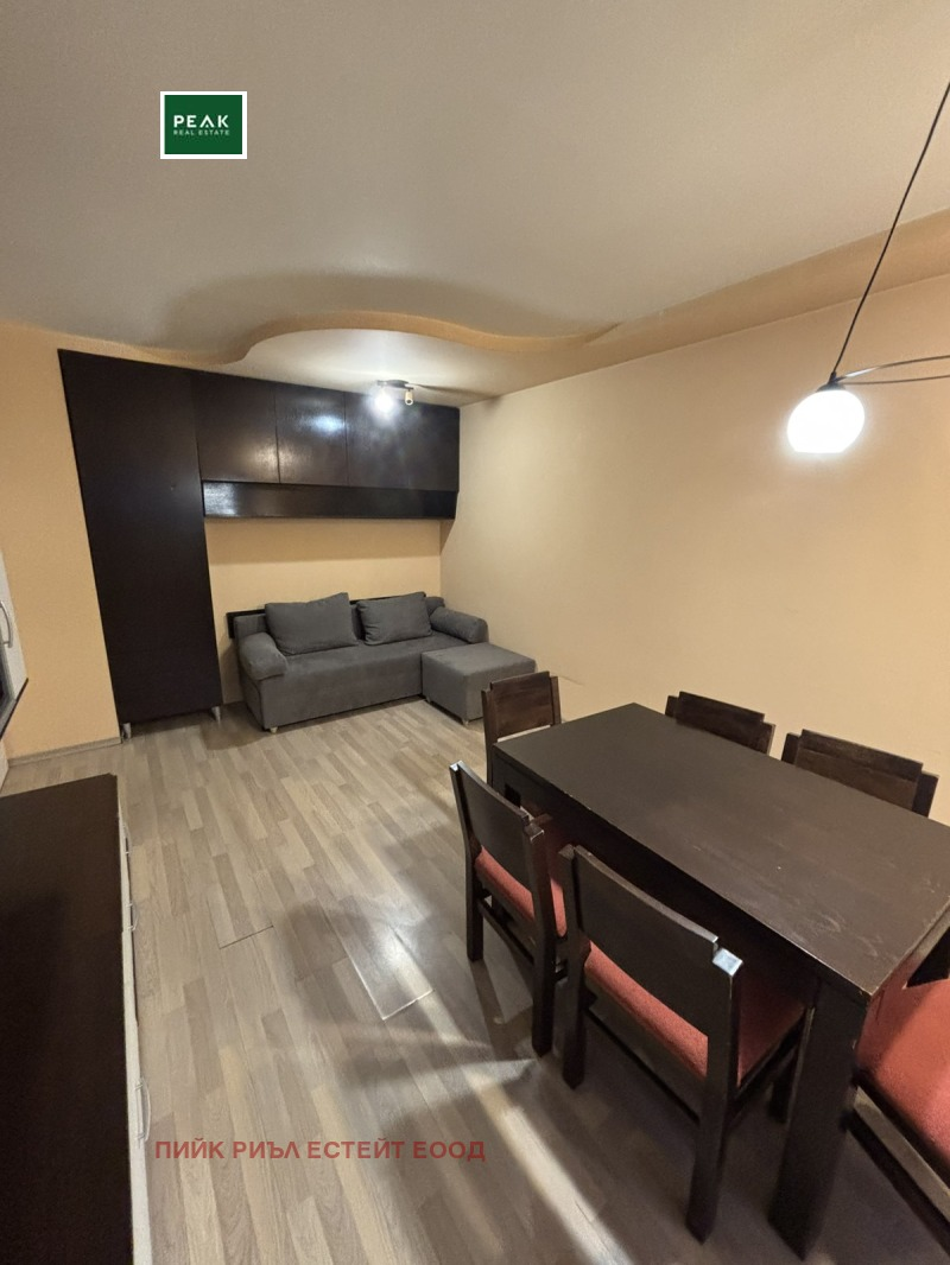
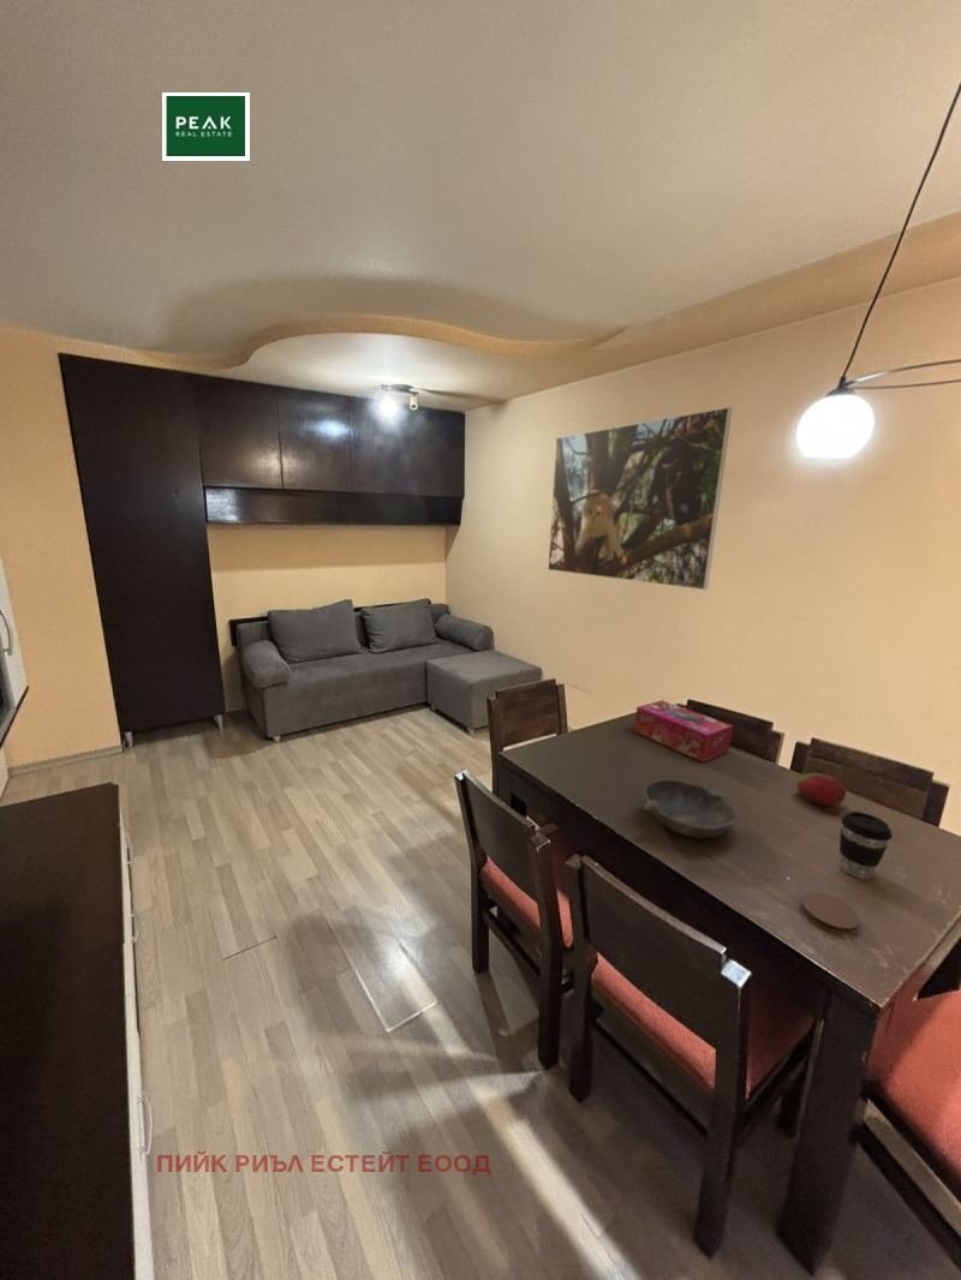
+ fruit [795,772,847,807]
+ tissue box [633,699,734,764]
+ bowl [643,778,739,839]
+ coffee cup [838,811,893,880]
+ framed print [547,406,733,591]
+ coaster [799,891,860,935]
